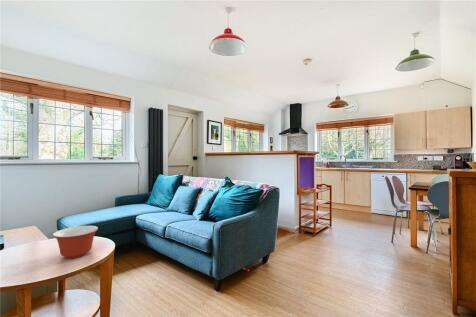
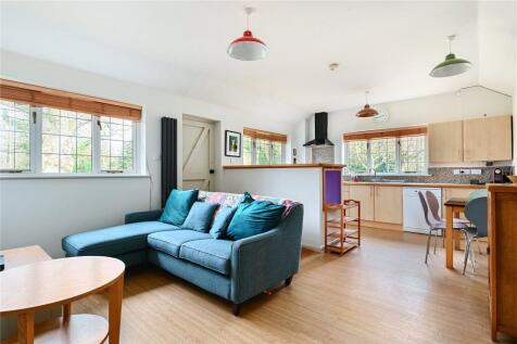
- mixing bowl [52,225,99,259]
